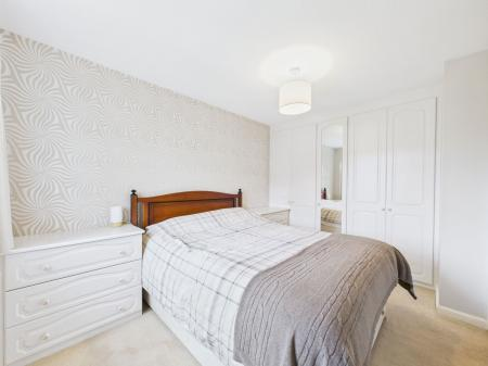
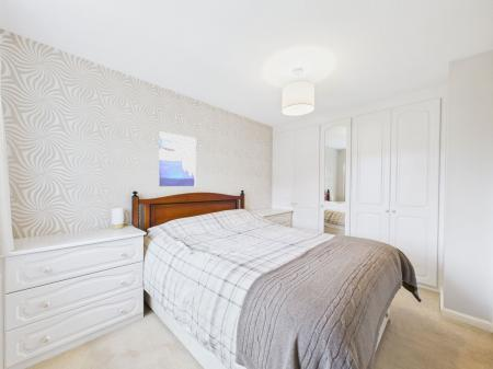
+ wall art [158,130,197,187]
